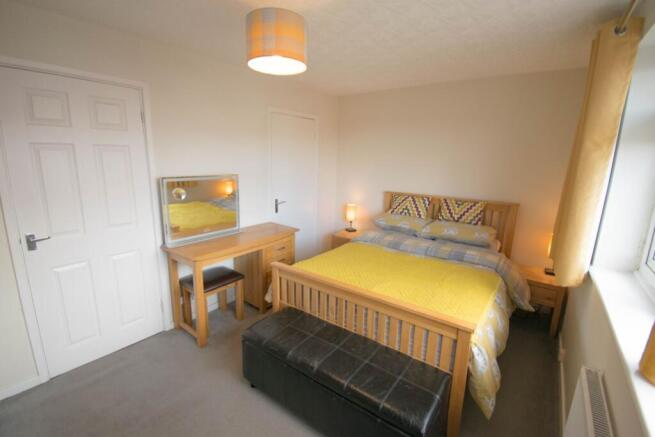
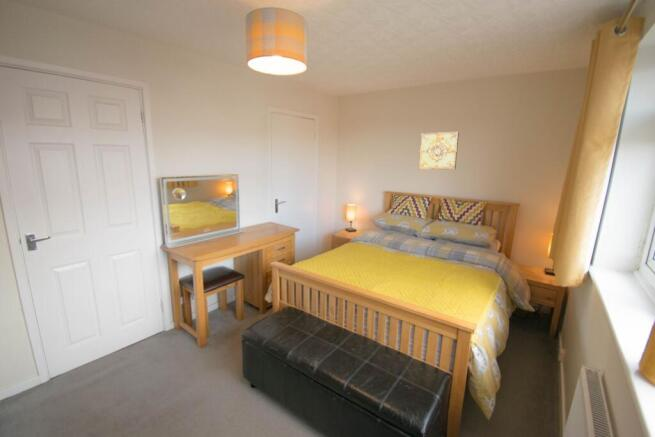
+ wall art [418,131,460,171]
